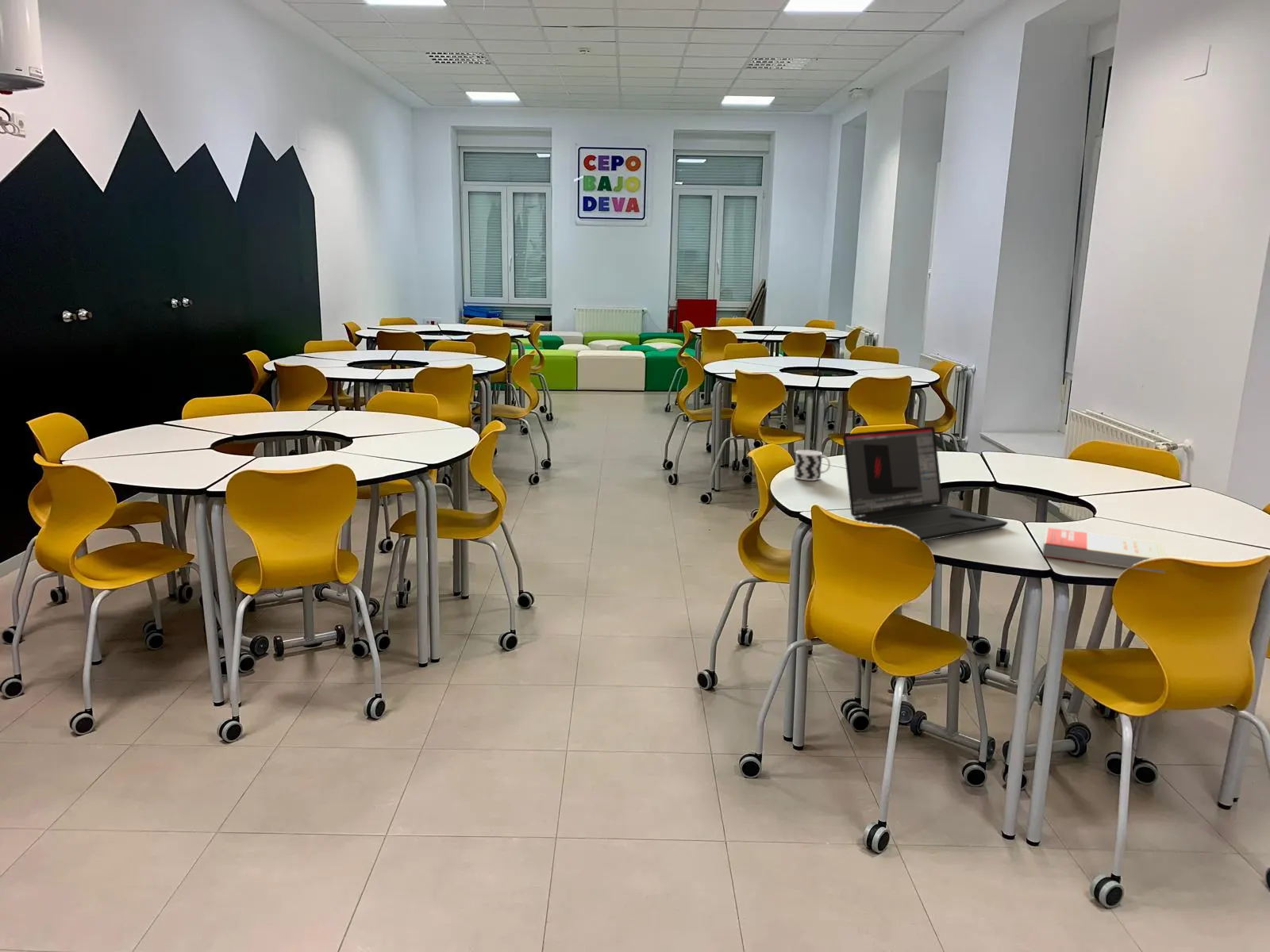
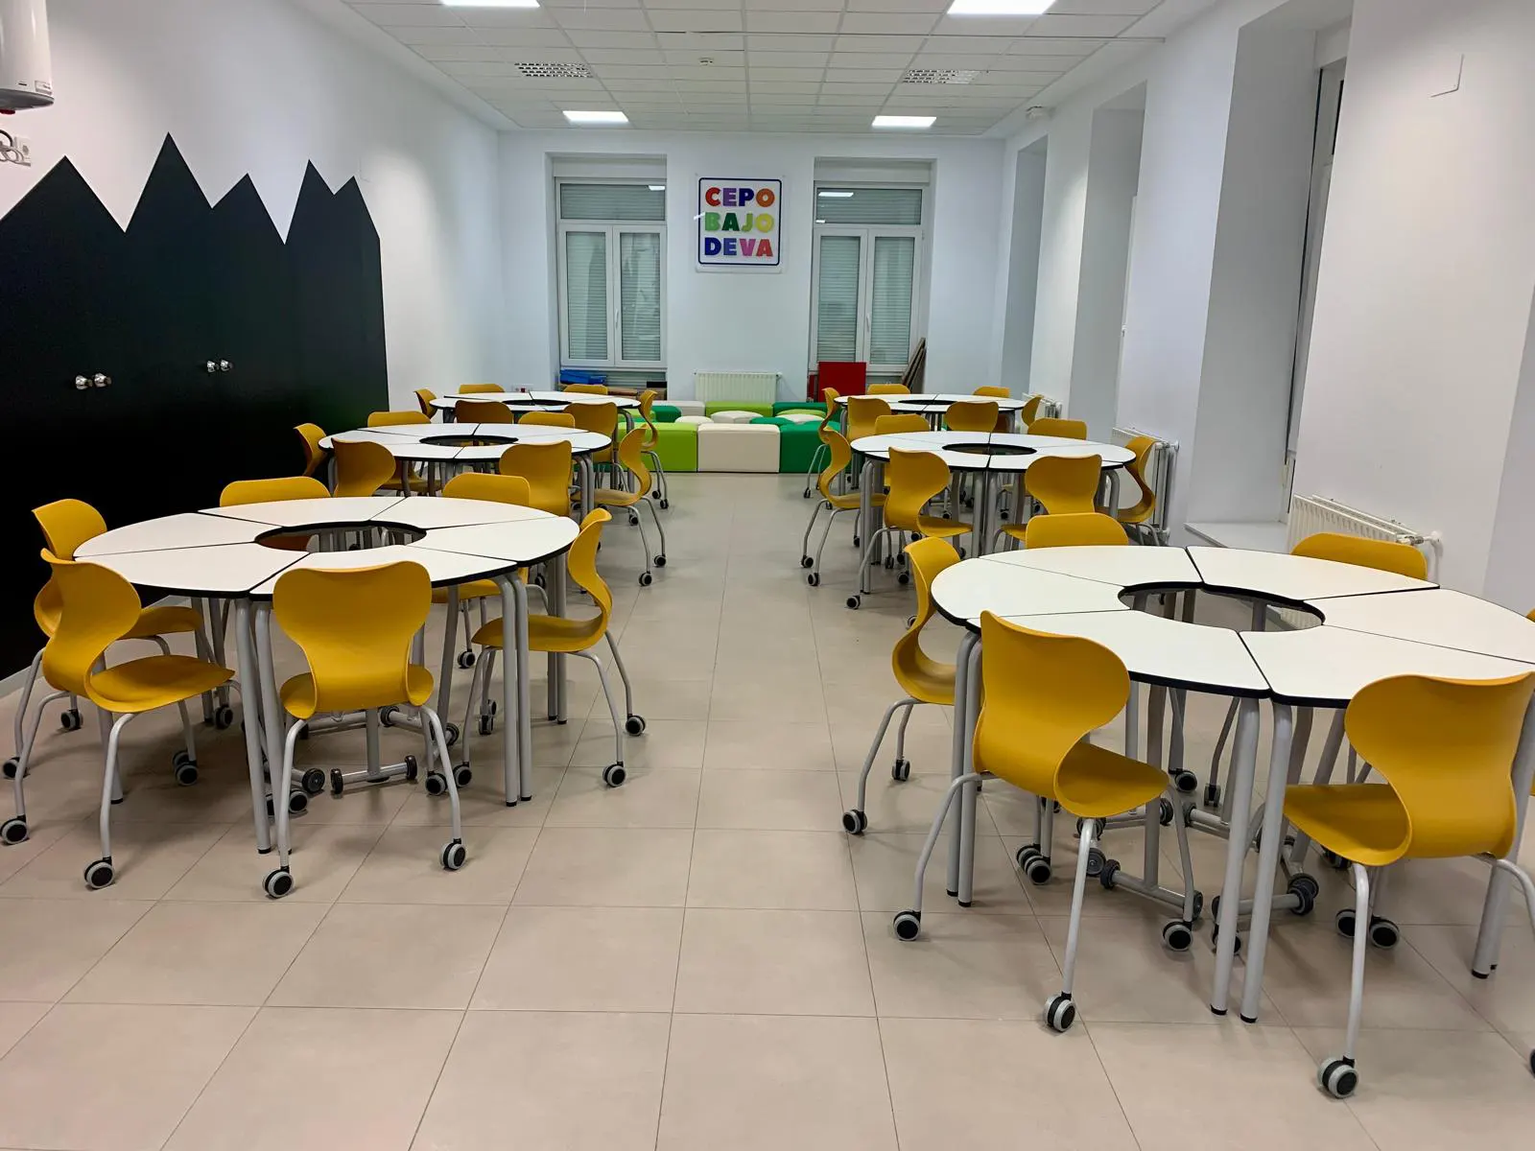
- laptop [842,426,1009,542]
- cup [794,449,831,482]
- book [1041,527,1167,574]
